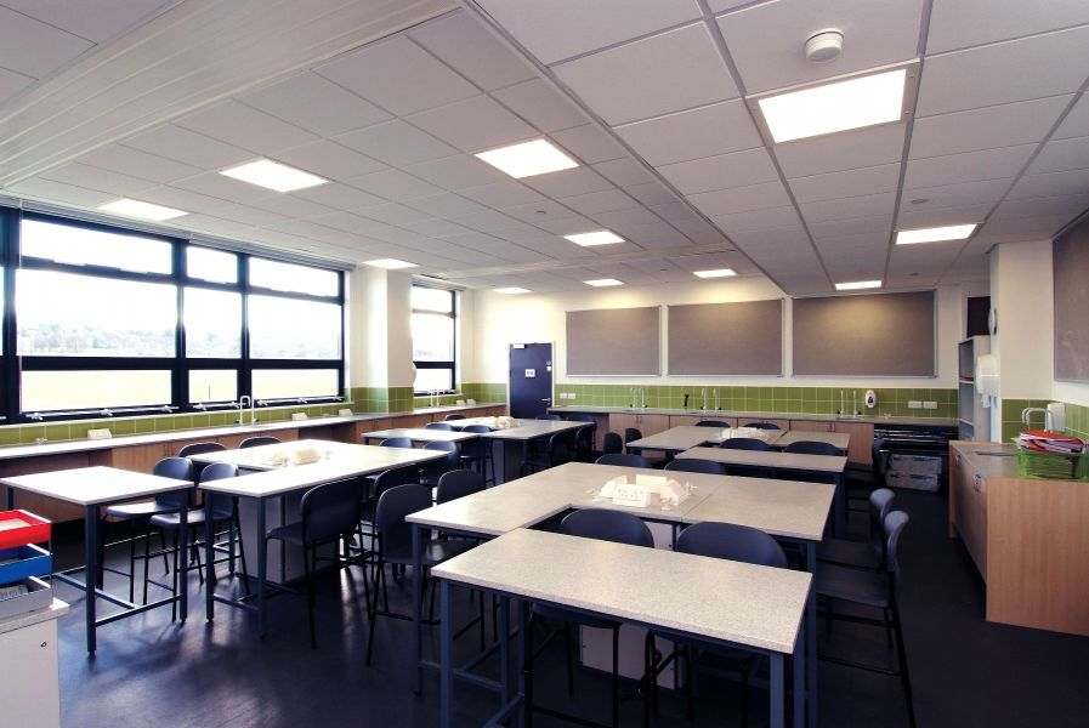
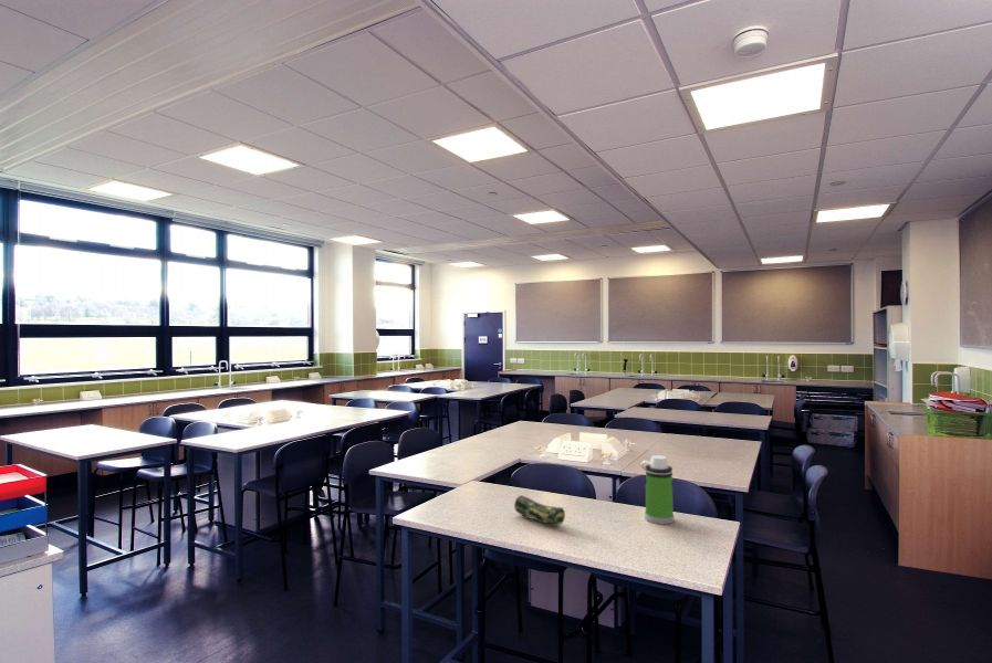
+ water bottle [640,454,676,525]
+ pencil case [513,494,566,527]
